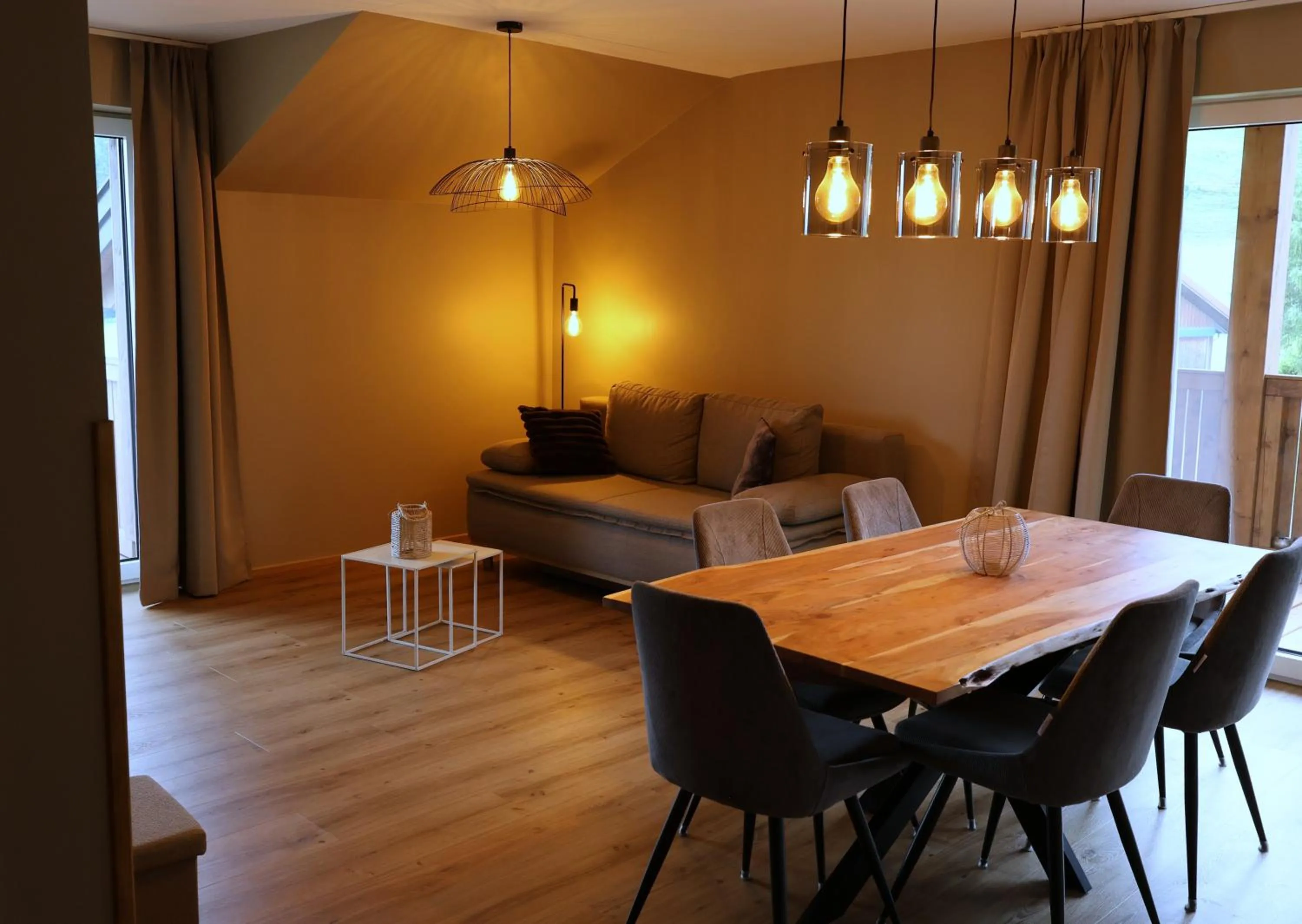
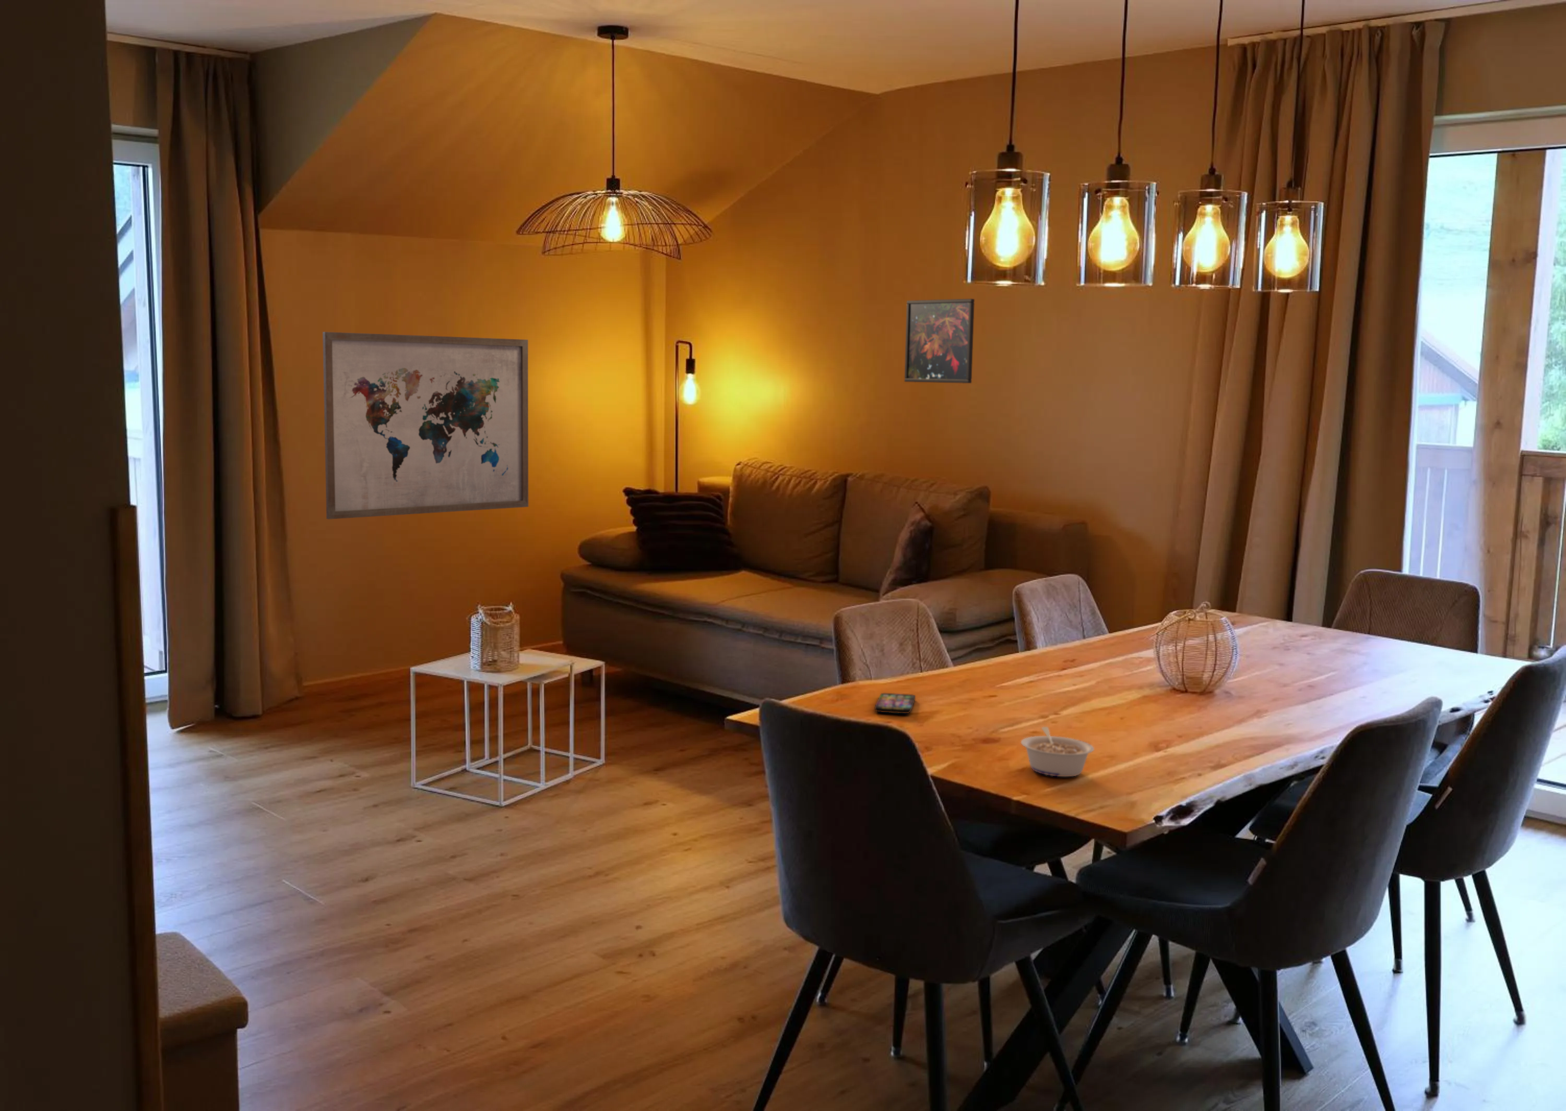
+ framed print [904,298,975,384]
+ legume [1020,726,1095,777]
+ smartphone [874,693,917,714]
+ wall art [322,331,529,521]
